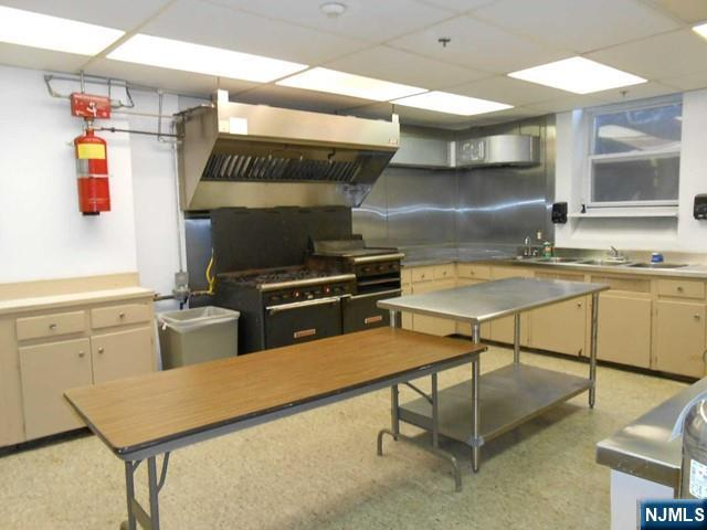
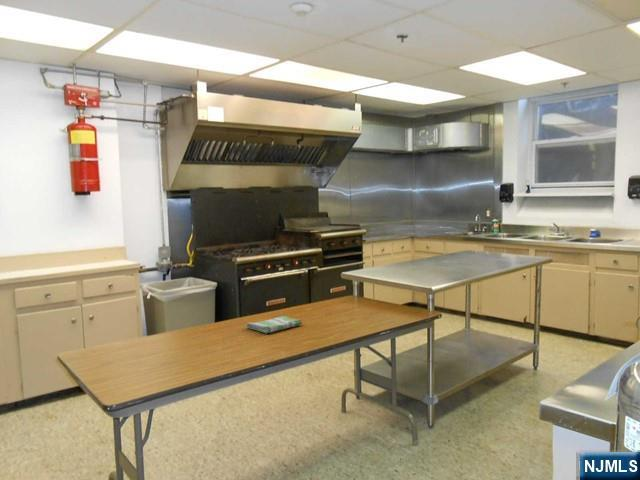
+ dish towel [245,315,303,334]
